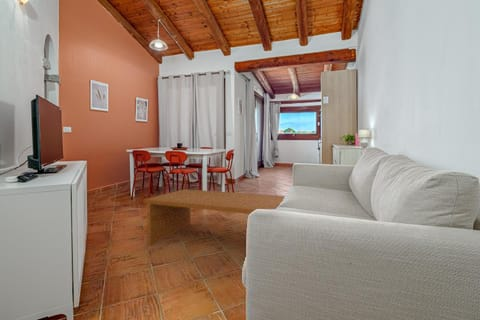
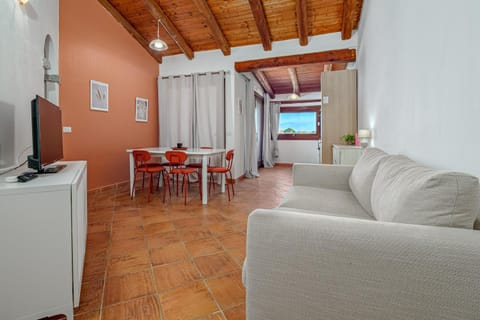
- coffee table [143,188,286,247]
